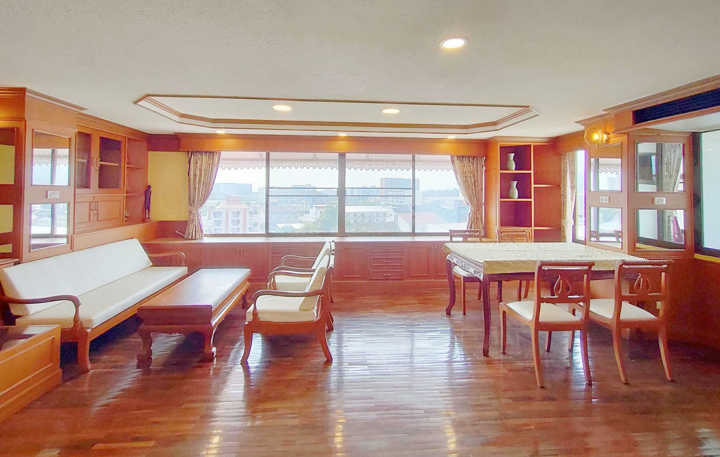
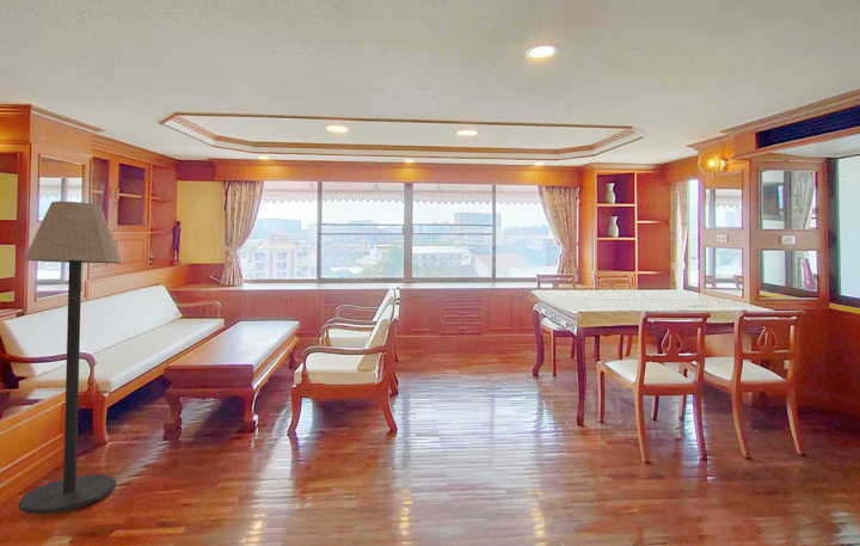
+ floor lamp [18,200,123,515]
